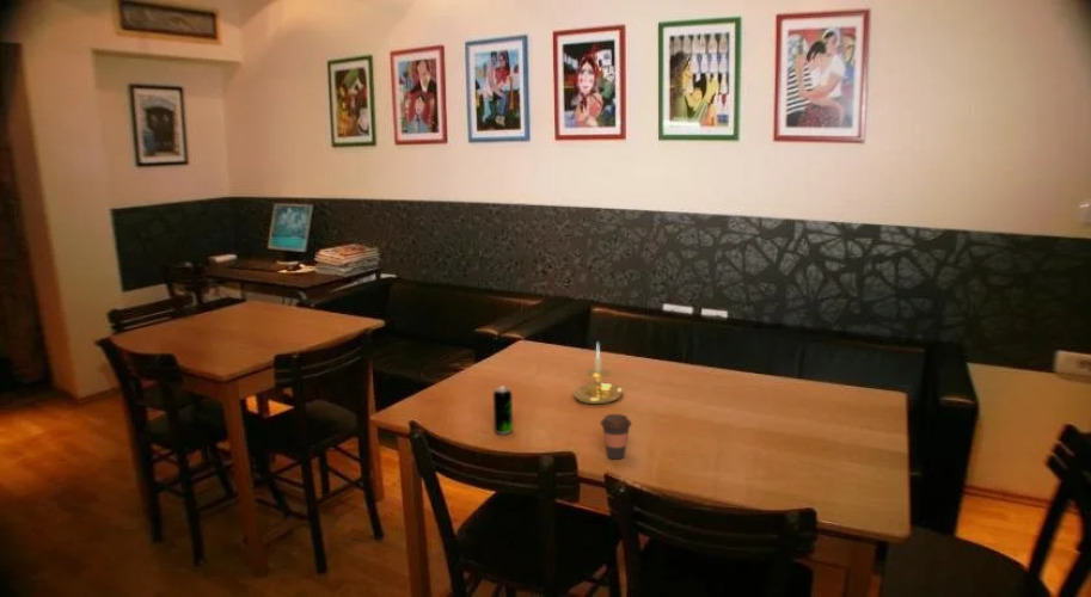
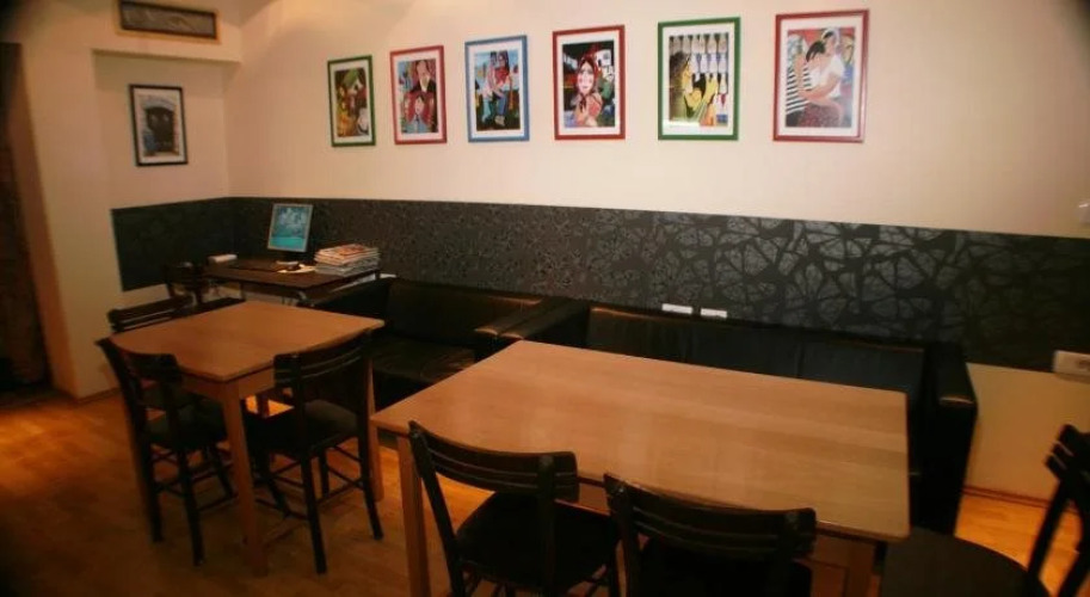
- coffee cup [599,413,632,460]
- candle holder [572,341,624,405]
- beverage can [492,386,514,436]
